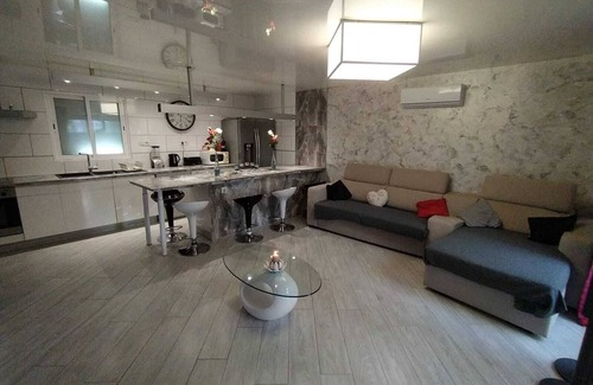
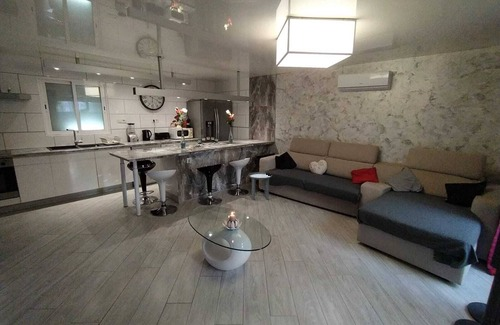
+ side table [247,171,273,201]
